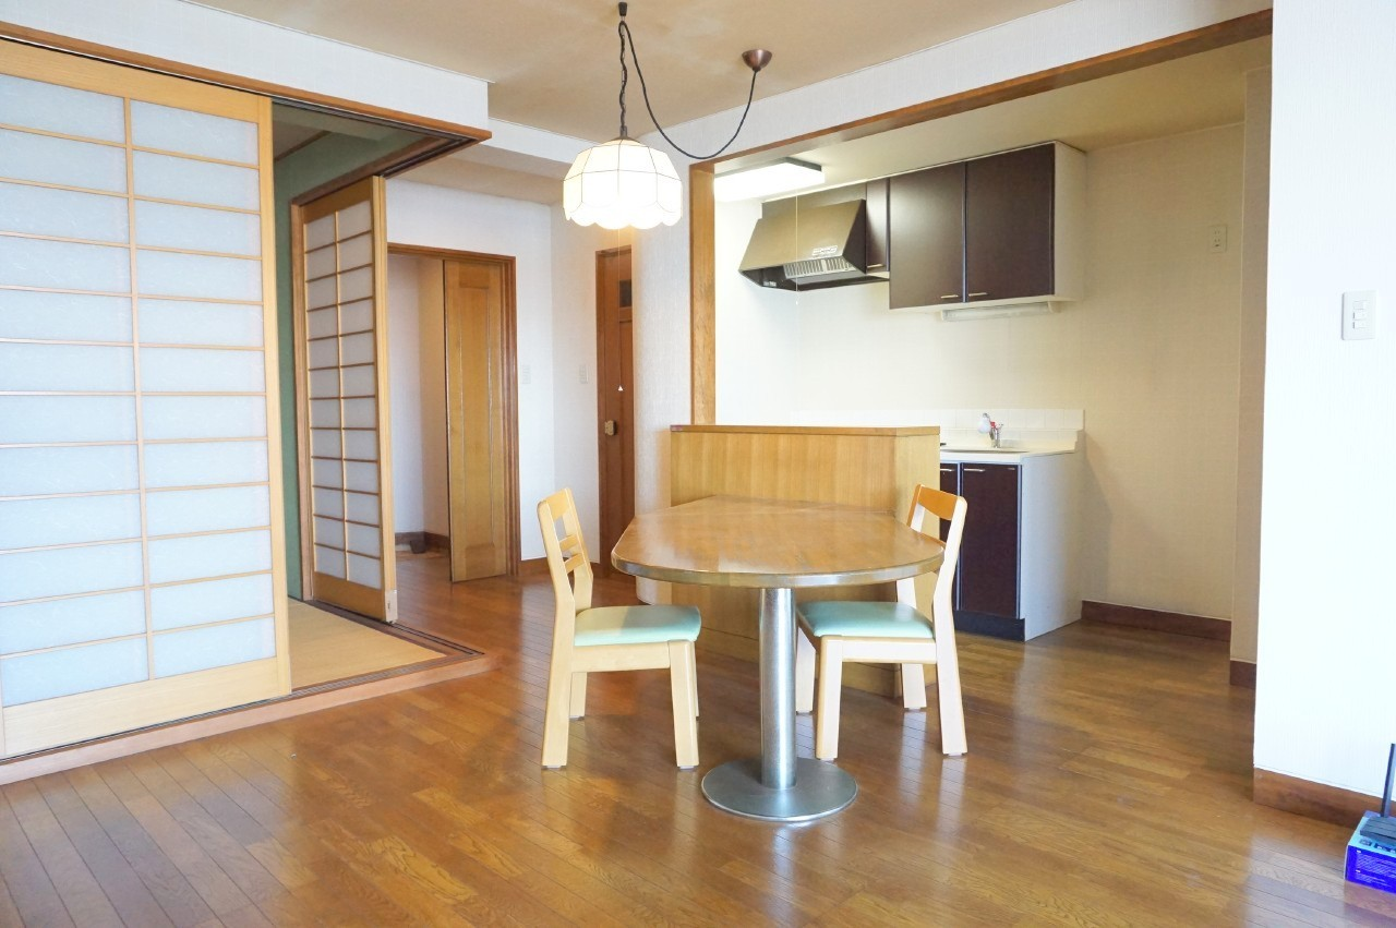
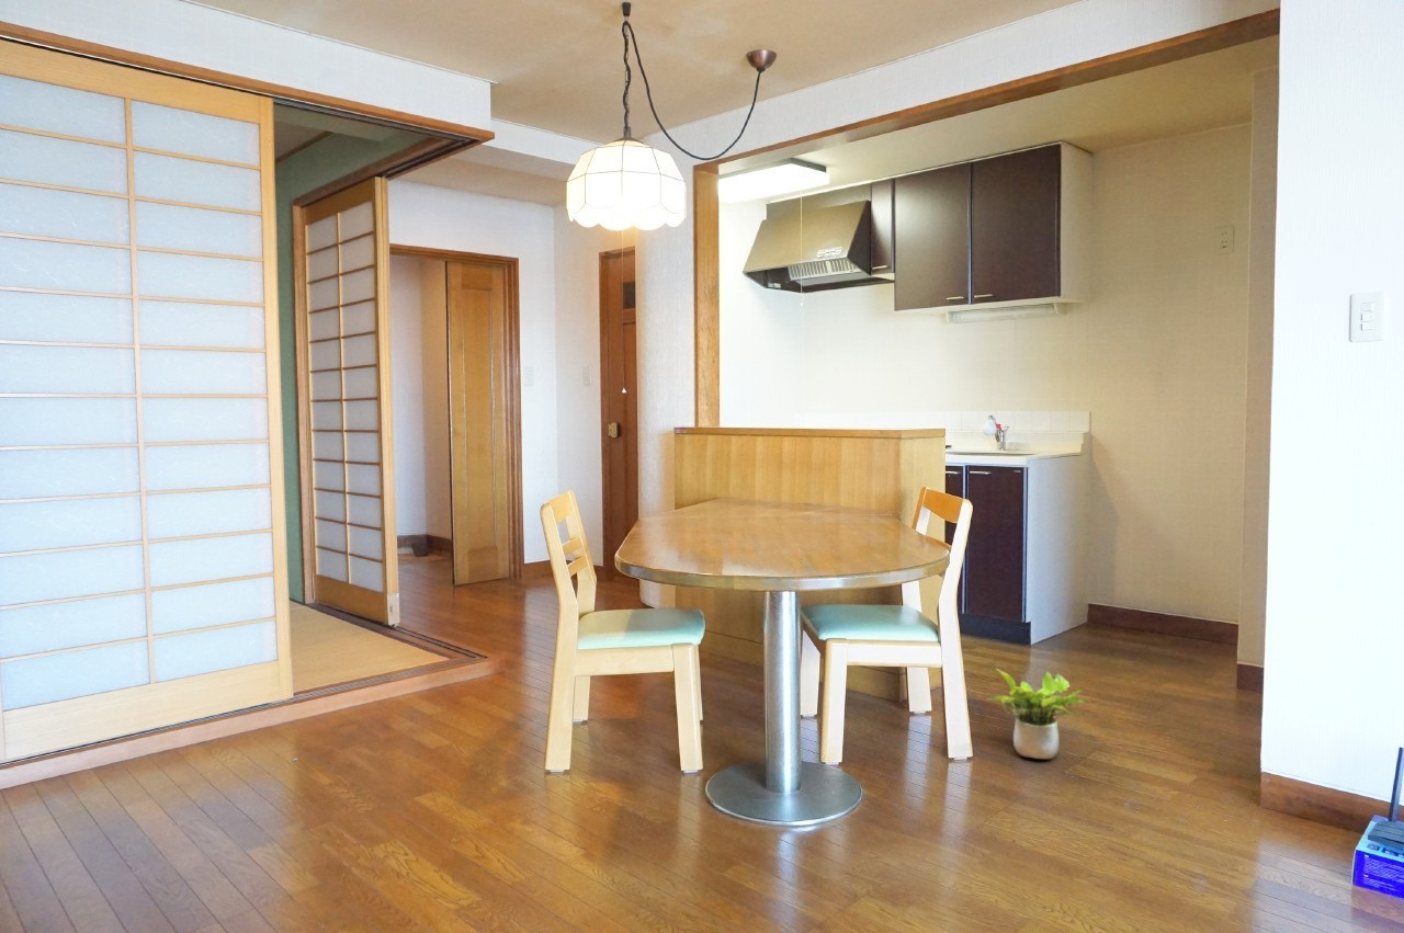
+ potted plant [986,668,1090,760]
